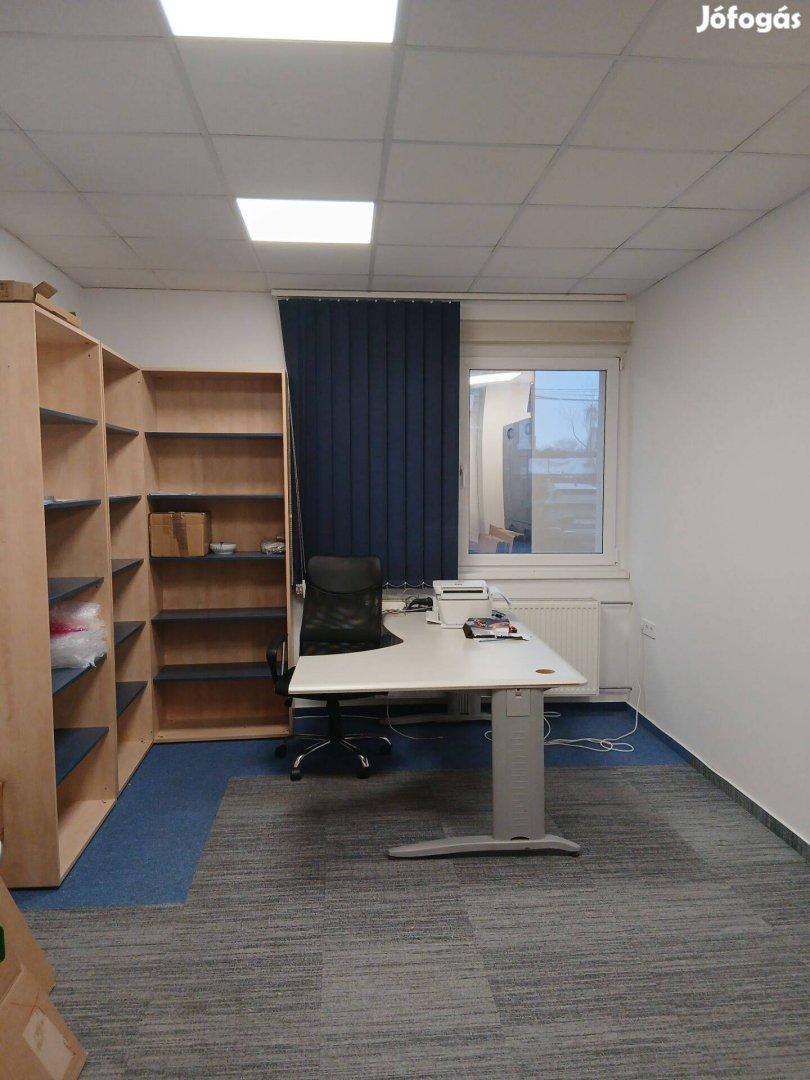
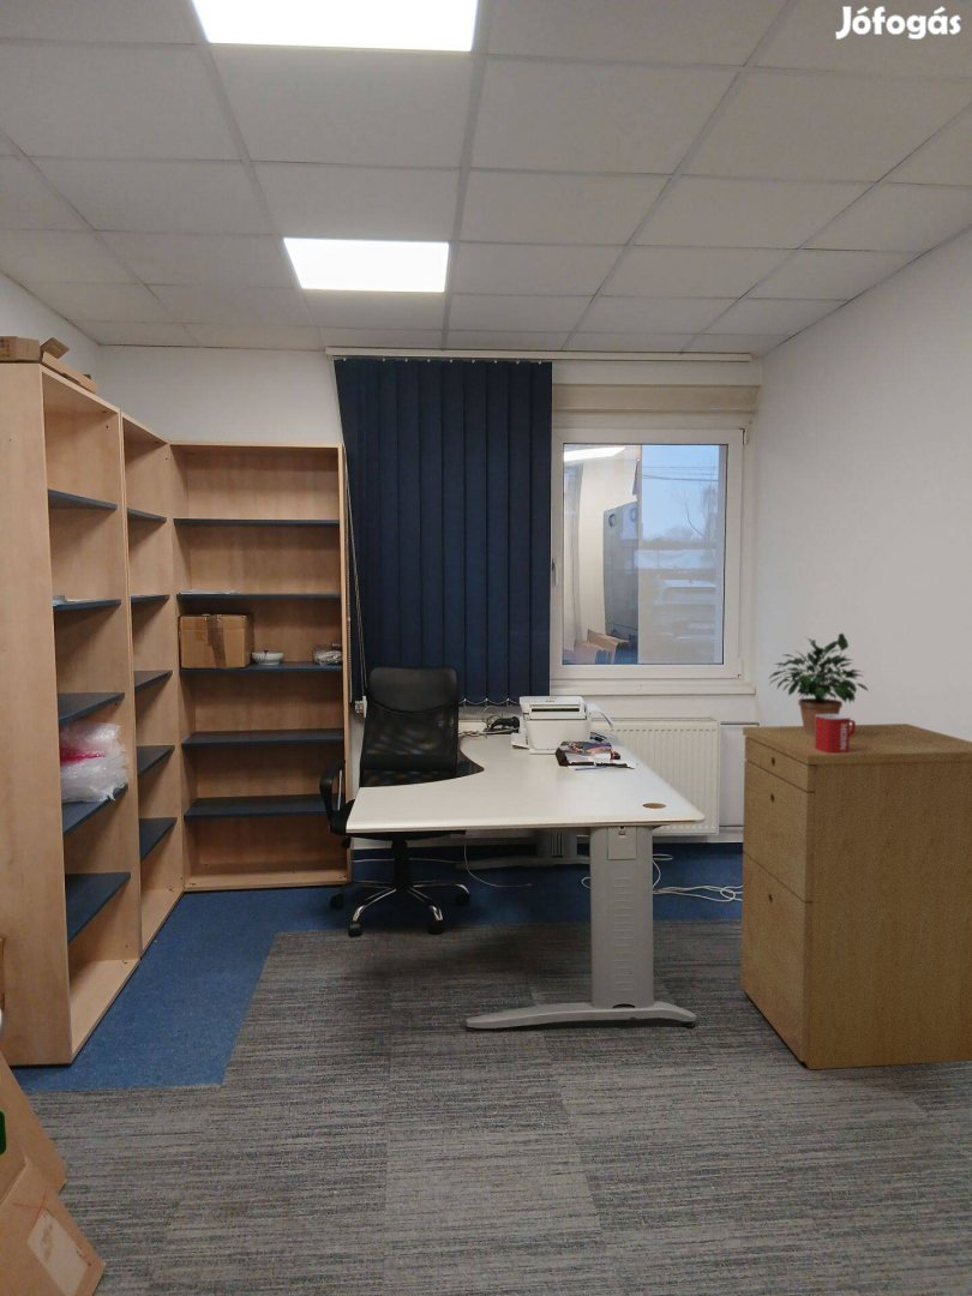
+ mug [815,714,857,752]
+ filing cabinet [739,722,972,1070]
+ potted plant [768,631,870,734]
